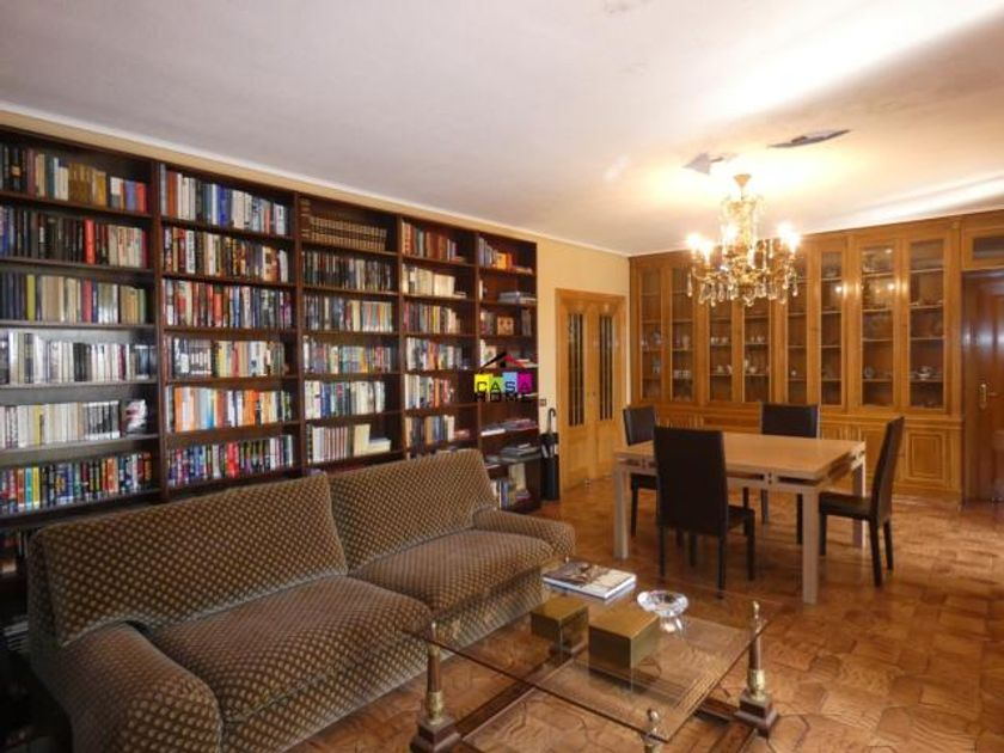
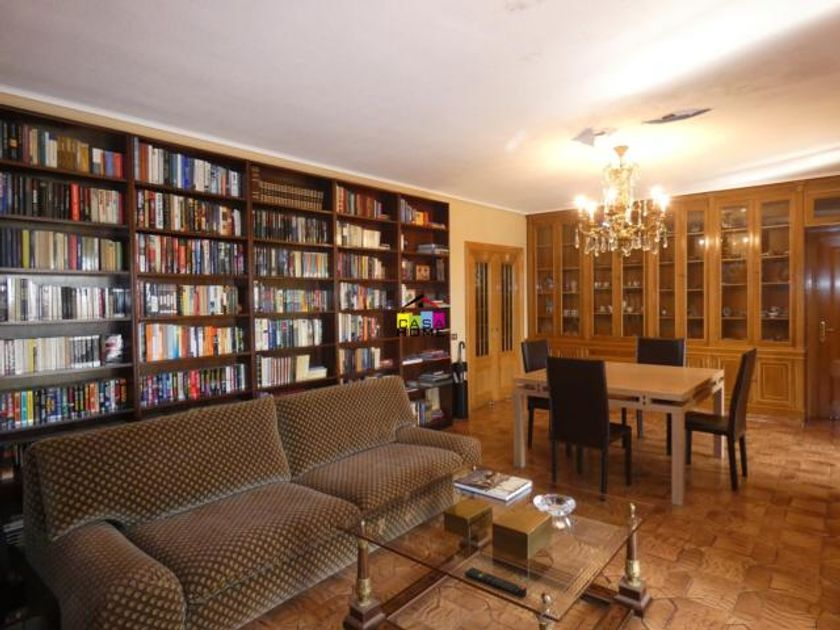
+ remote control [463,566,528,598]
